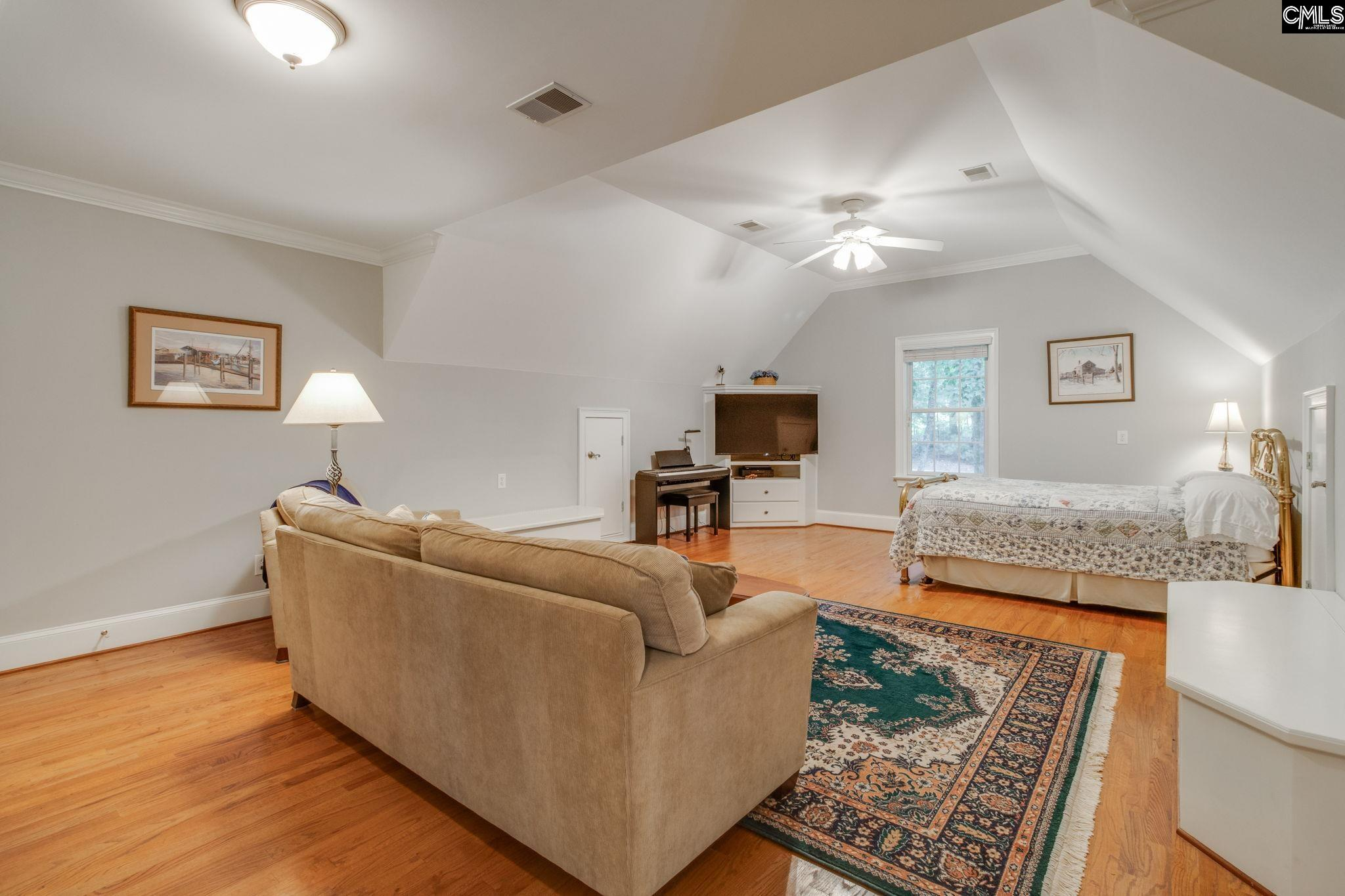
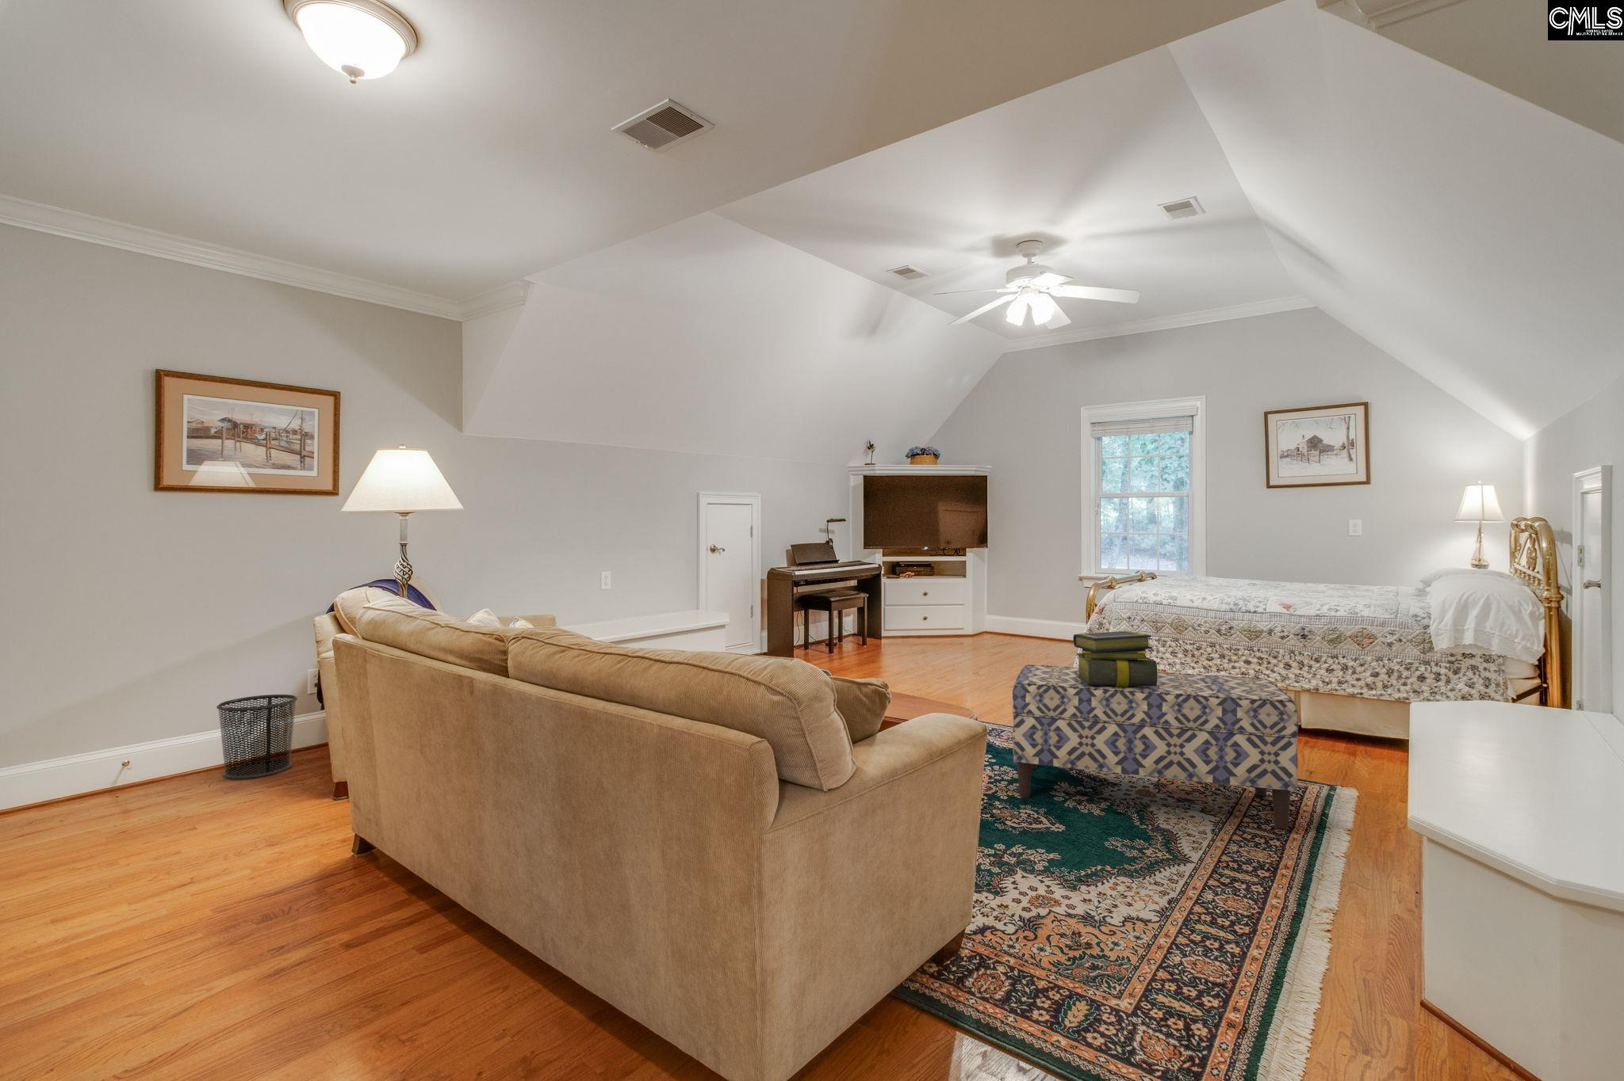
+ bench [1011,664,1299,830]
+ stack of books [1073,631,1158,688]
+ waste bin [216,694,298,779]
